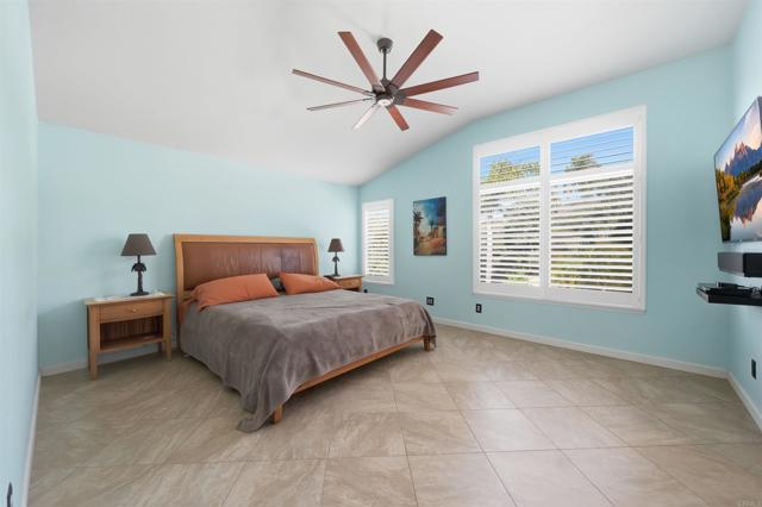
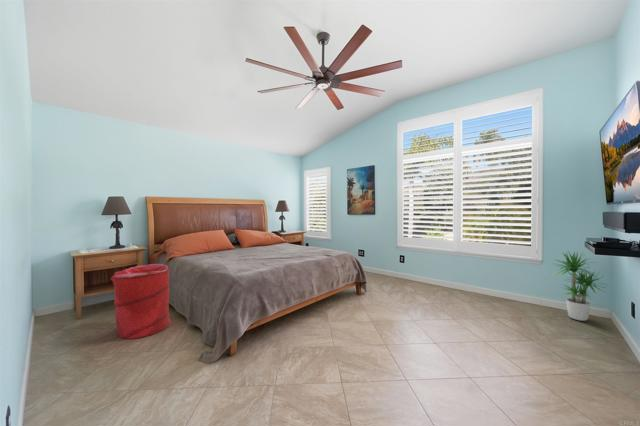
+ laundry hamper [110,263,171,340]
+ potted plant [550,250,609,322]
